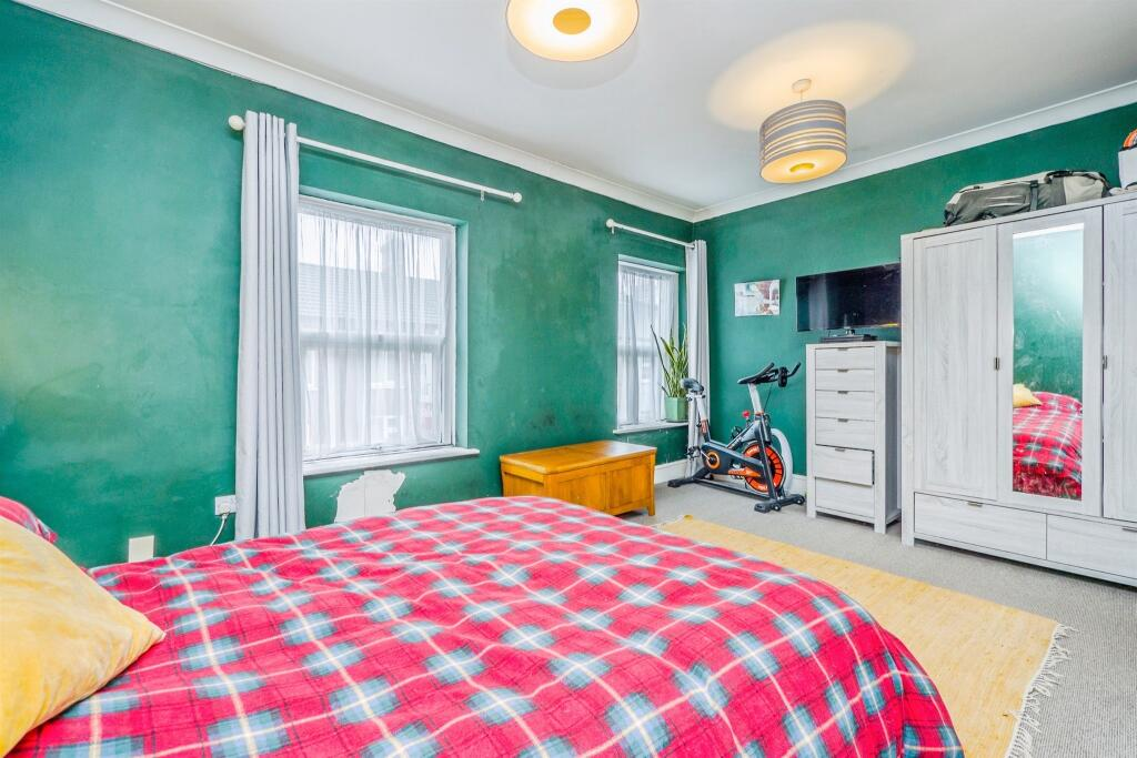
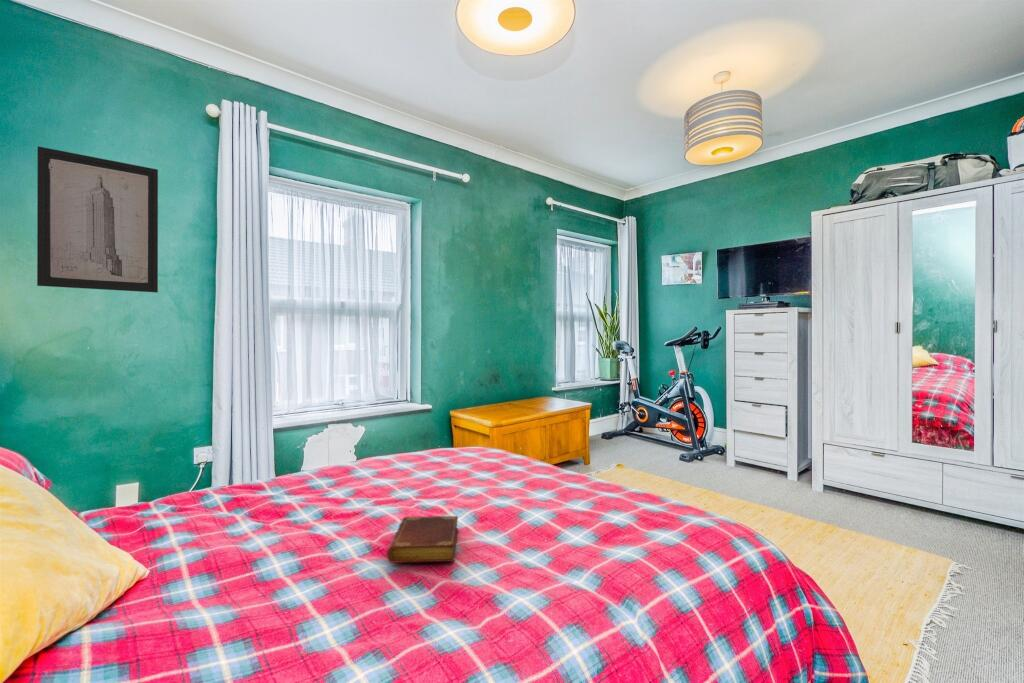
+ wall art [36,145,159,294]
+ book [386,515,459,564]
